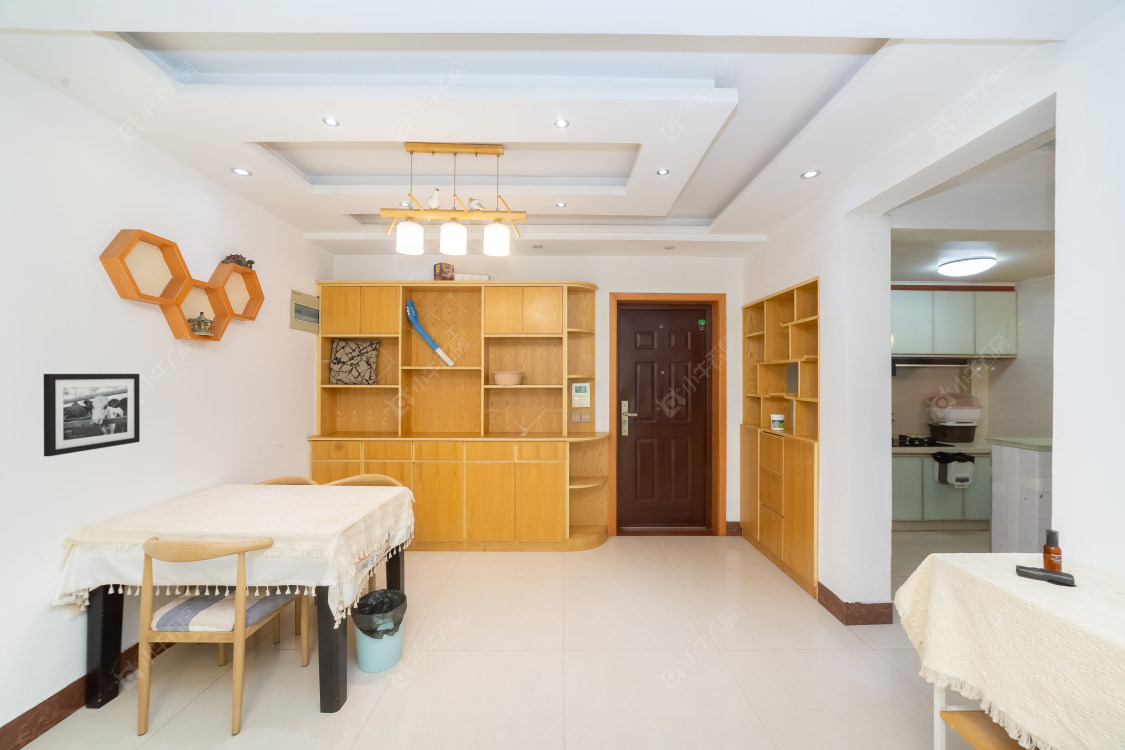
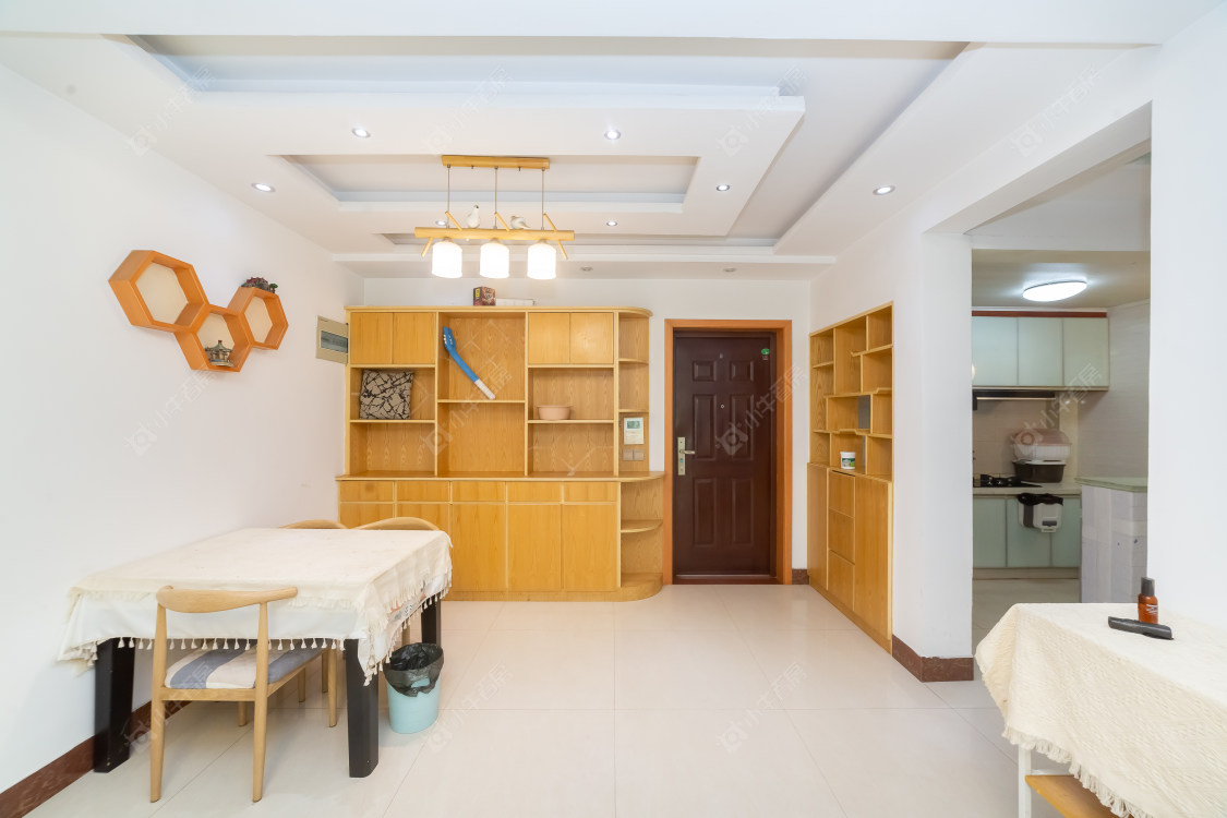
- picture frame [43,373,141,457]
